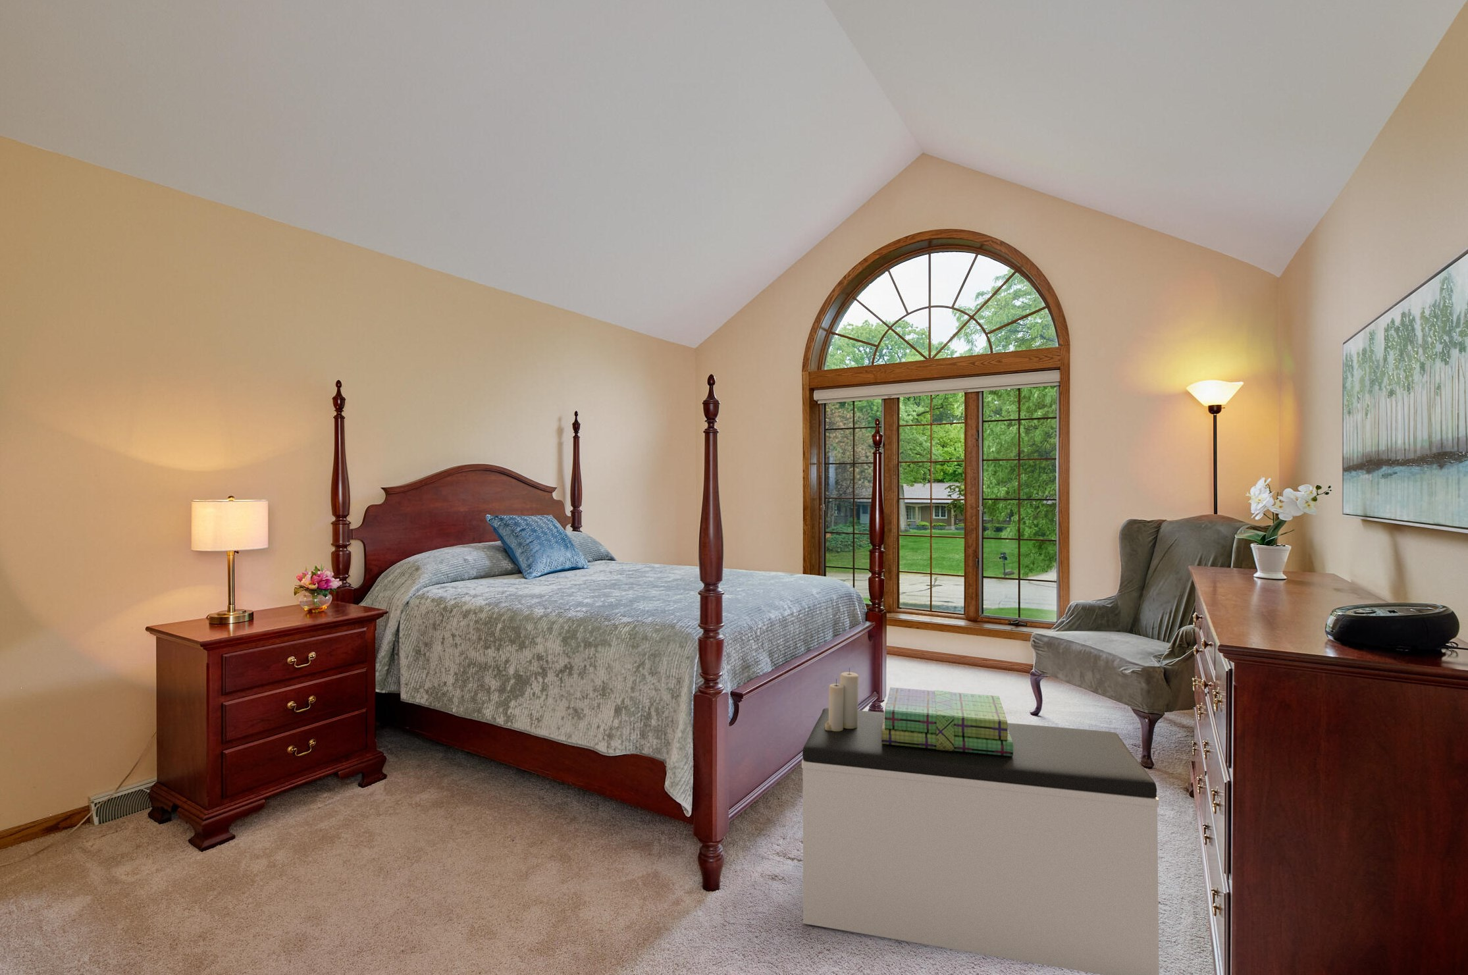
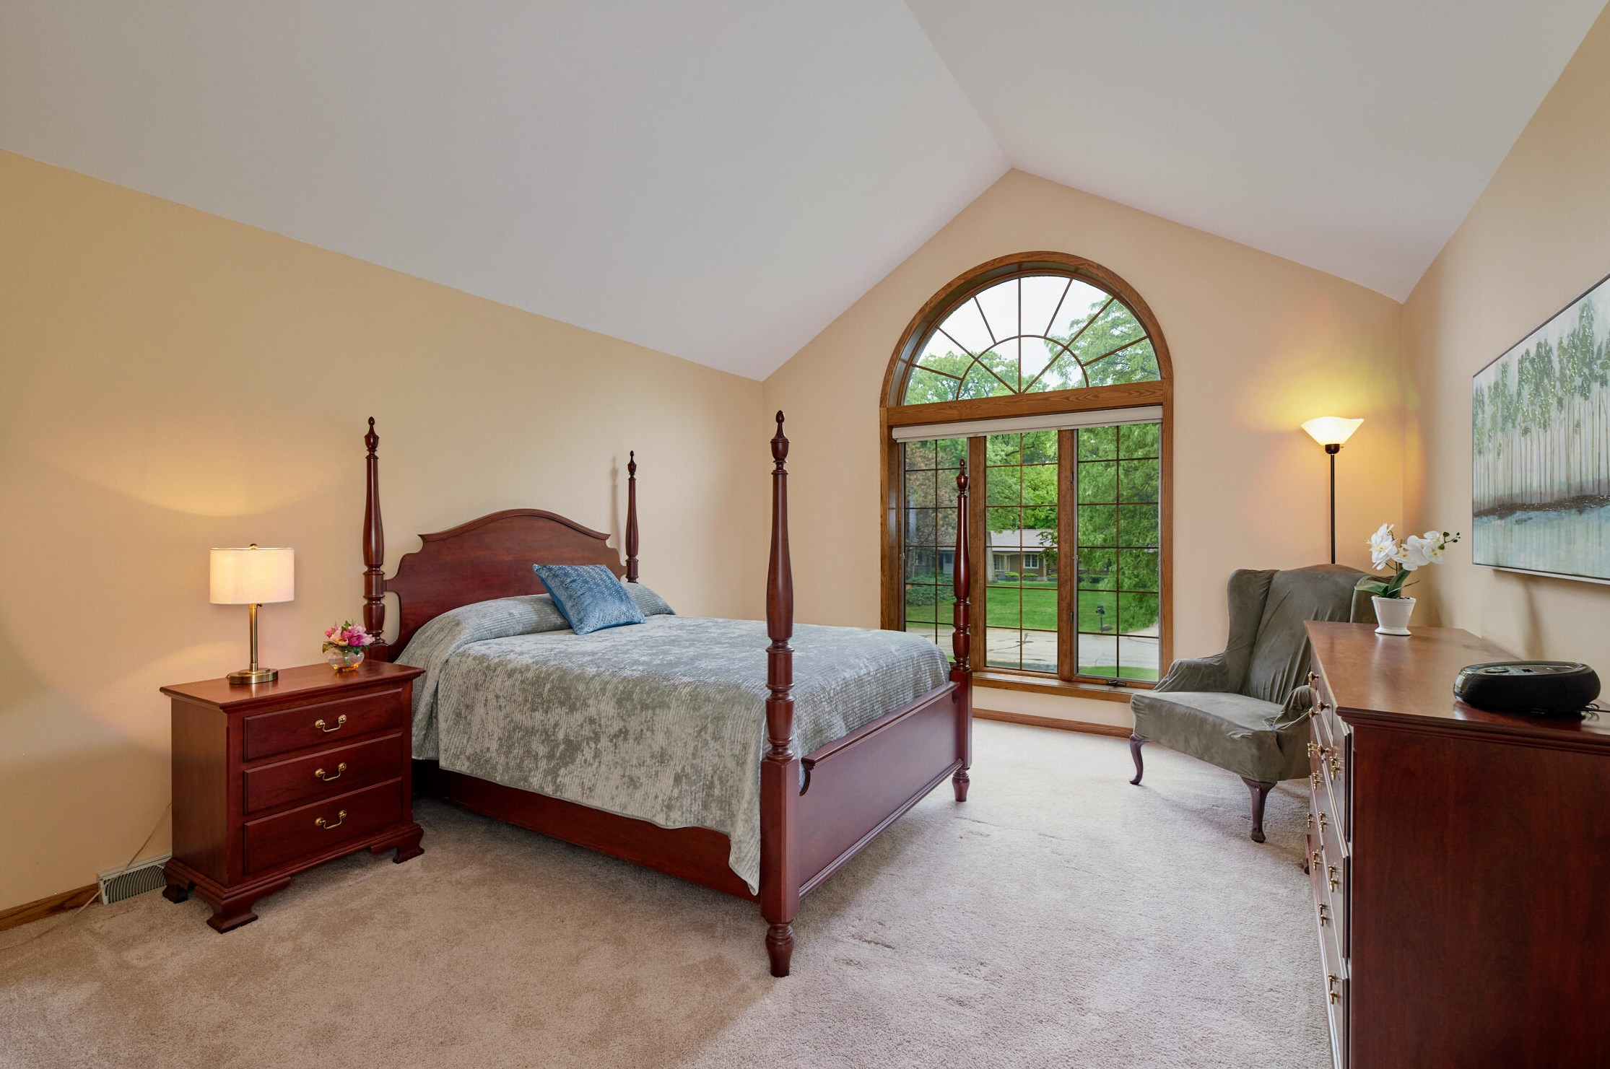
- stack of books [881,687,1013,756]
- candle [825,667,859,731]
- bench [801,707,1159,975]
